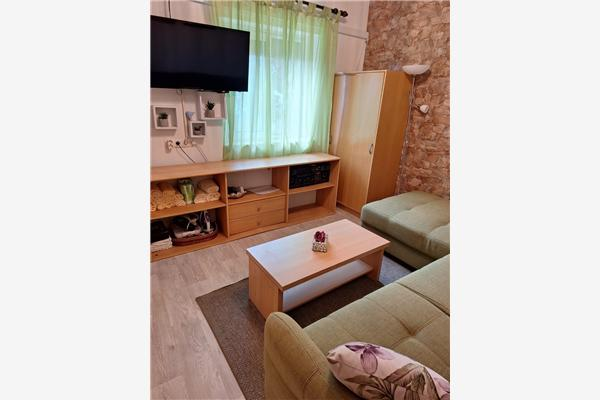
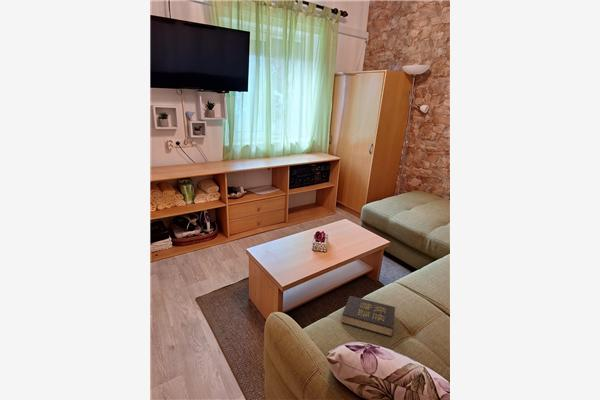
+ hardback book [341,295,396,338]
